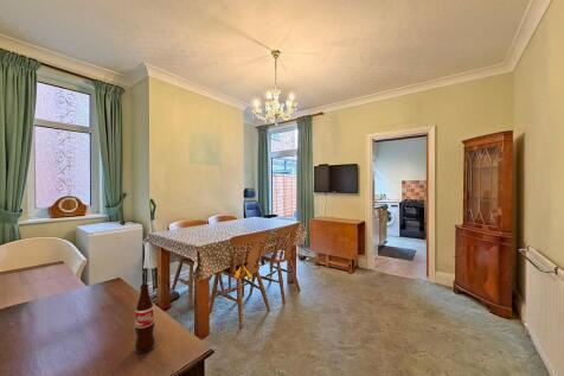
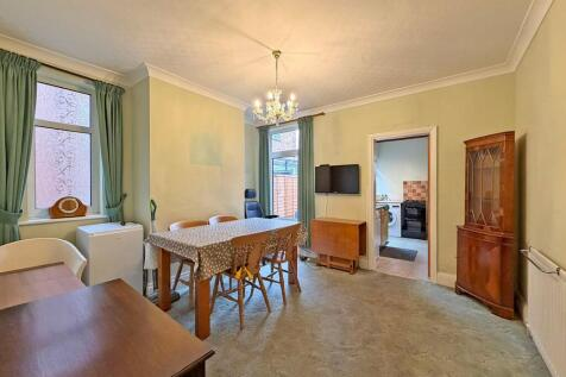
- bottle [133,283,156,355]
